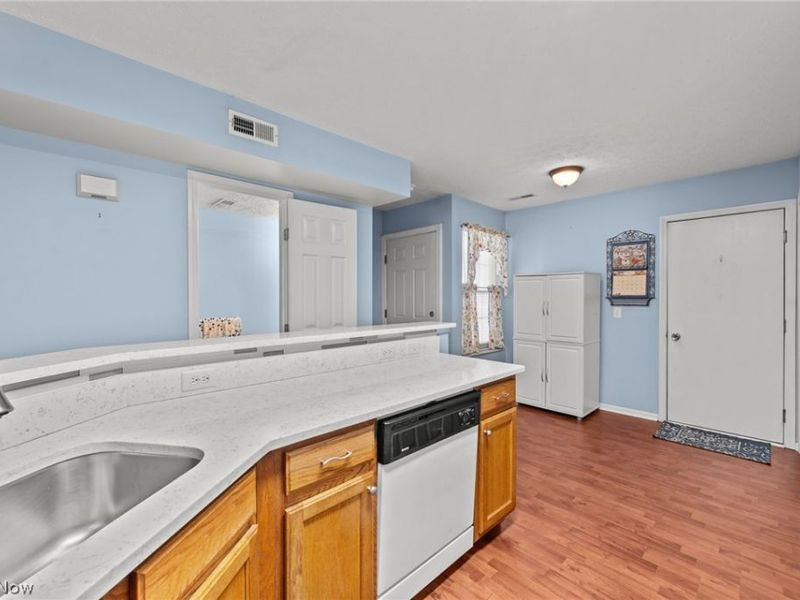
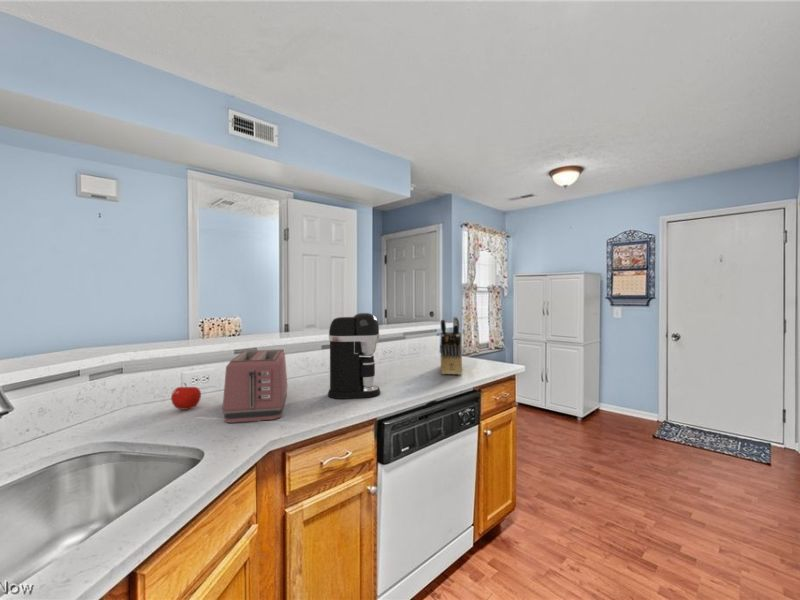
+ toaster [222,348,288,424]
+ fruit [170,382,202,411]
+ coffee maker [327,312,381,400]
+ knife block [439,315,463,376]
